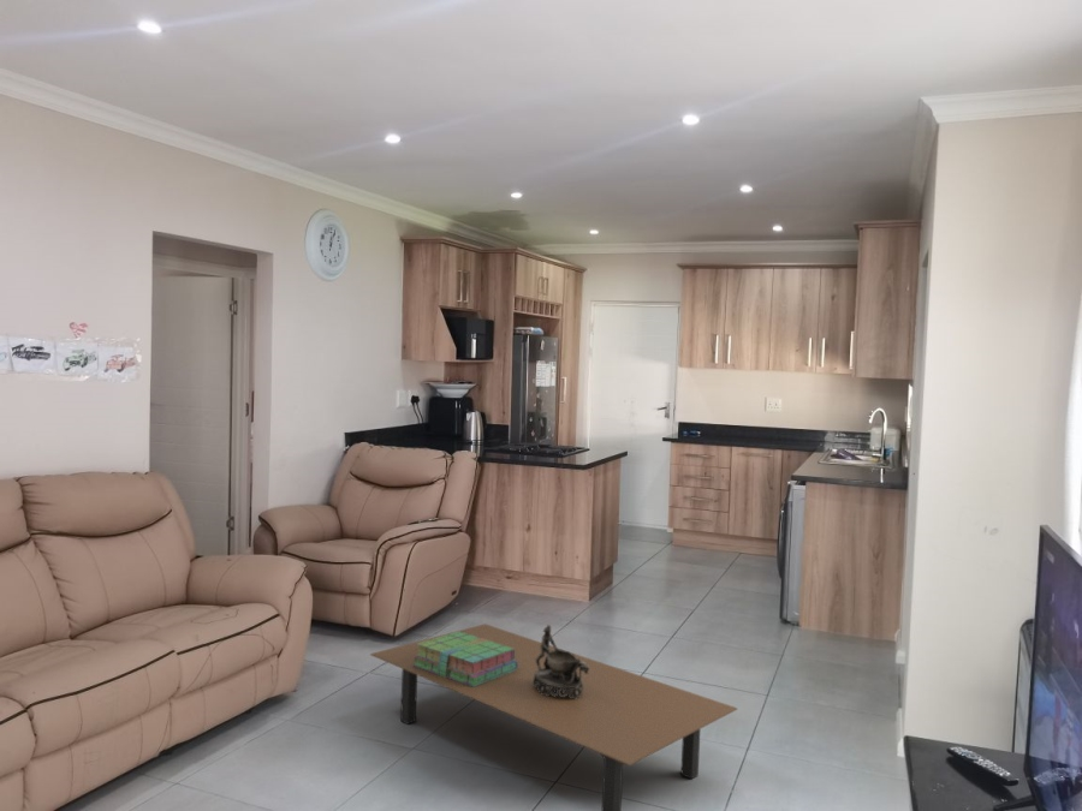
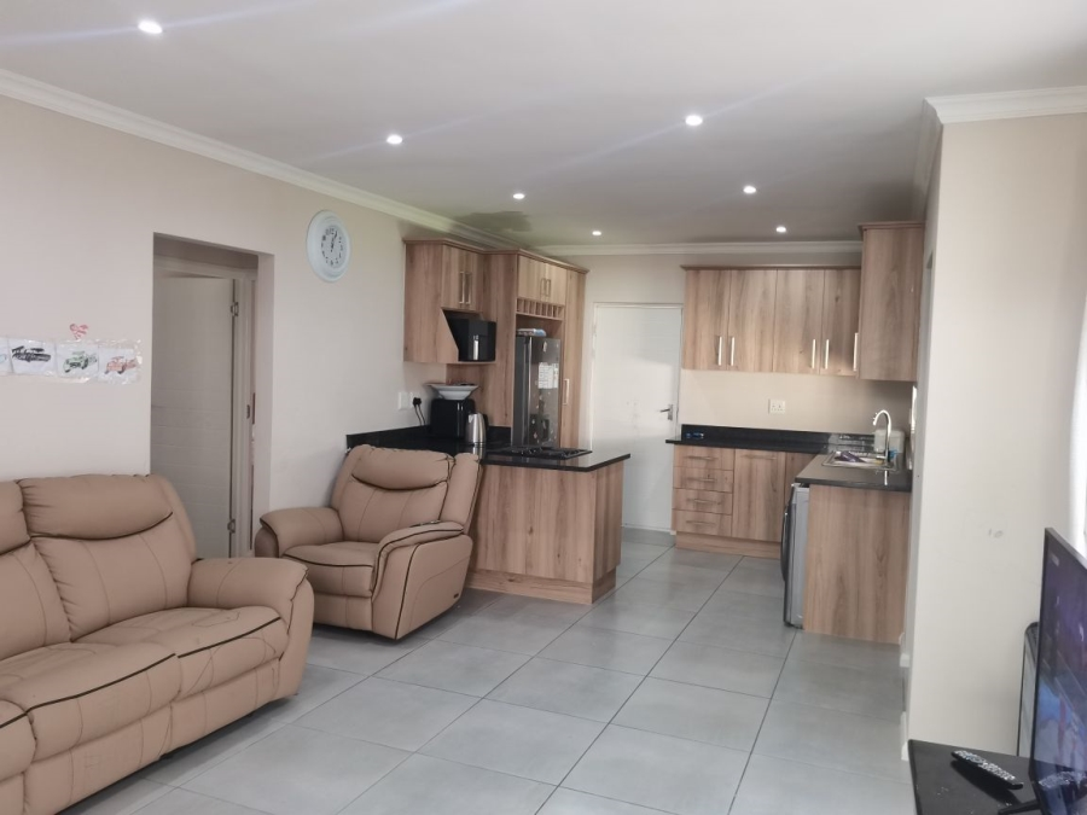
- coffee table [369,622,738,811]
- decorative bowl [533,624,589,699]
- stack of books [412,631,518,687]
